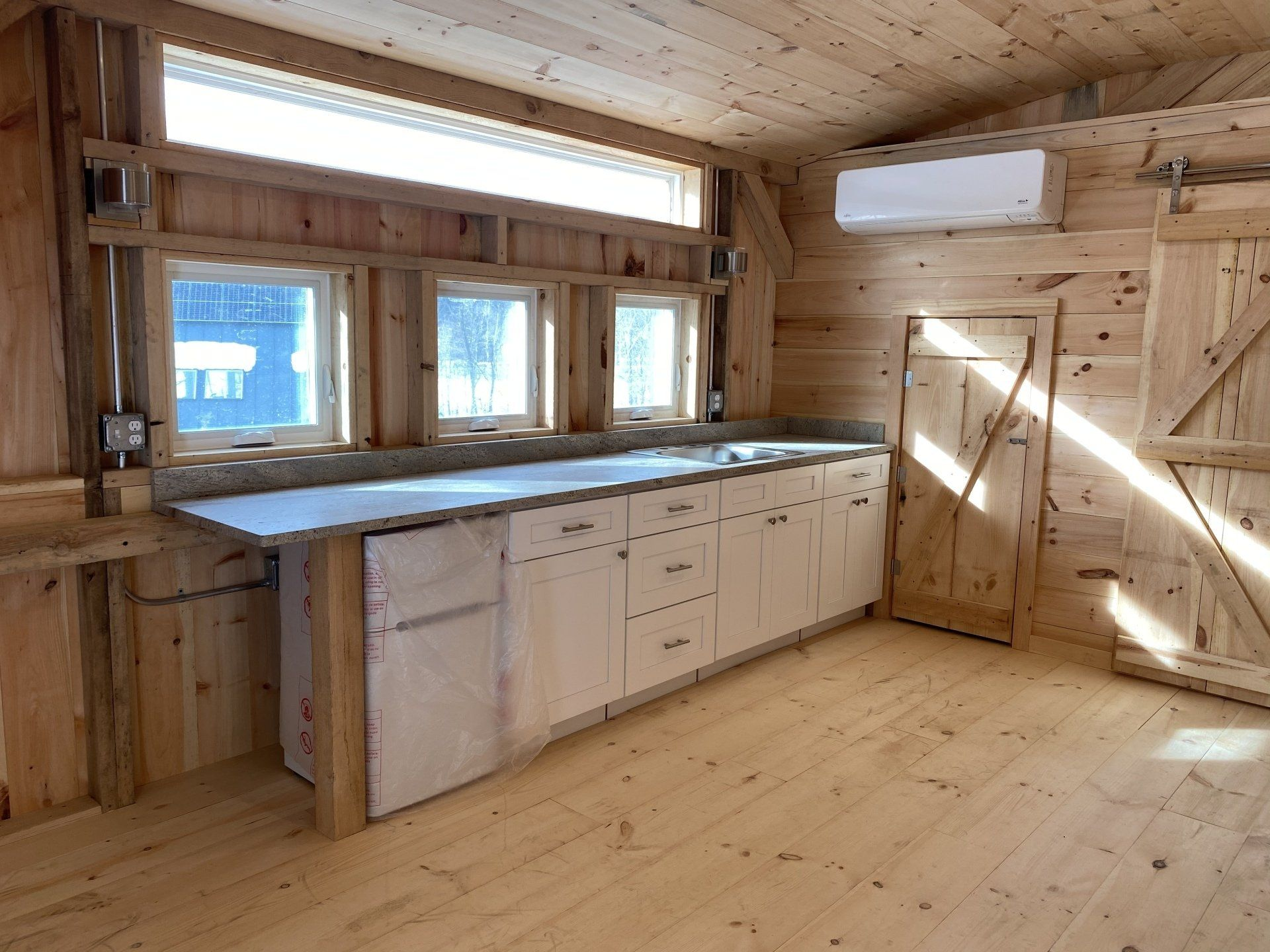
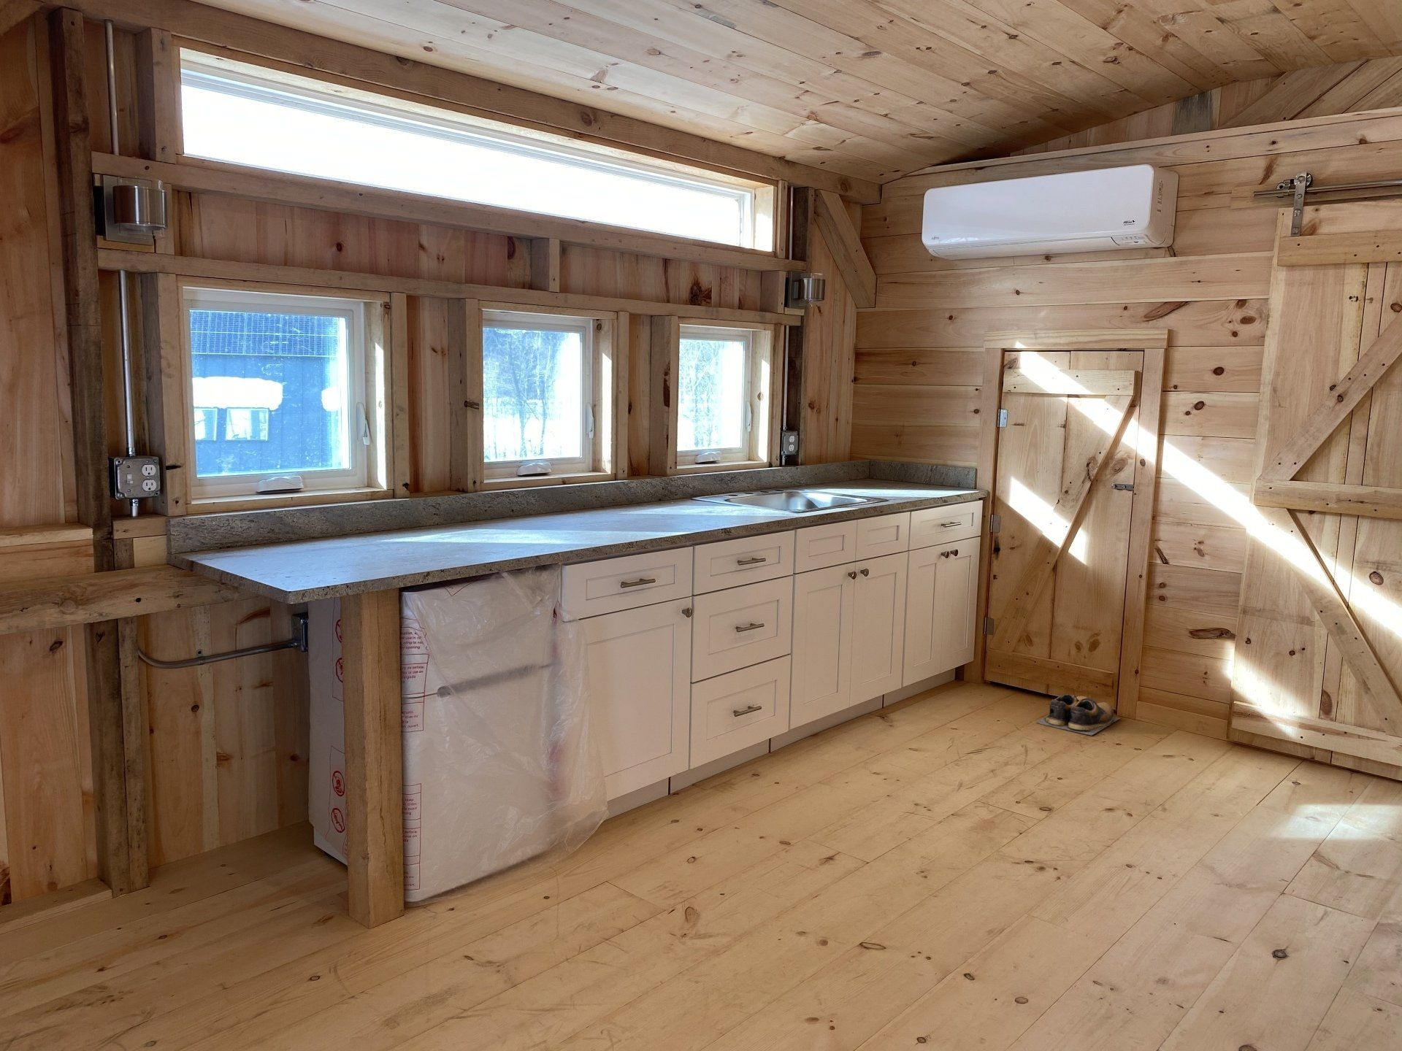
+ shoes [1035,693,1120,736]
